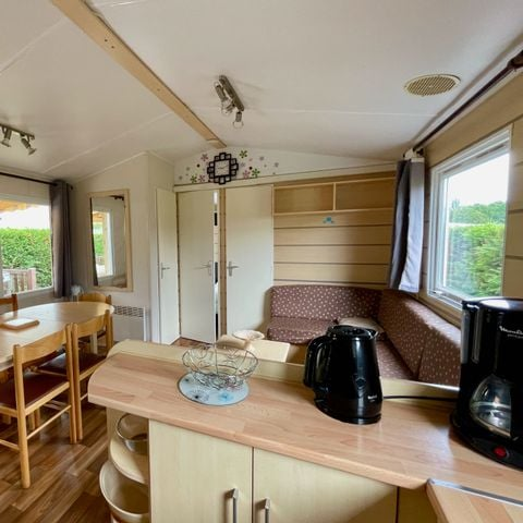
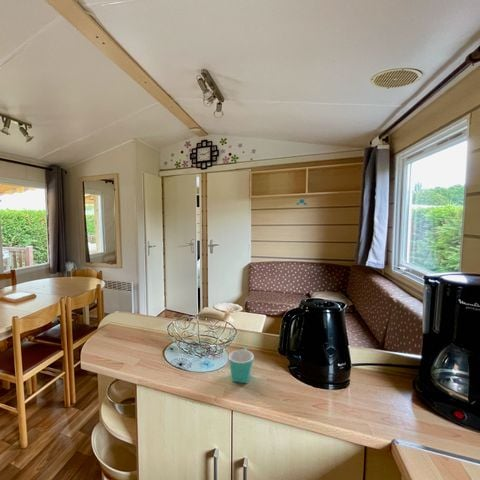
+ mug [227,347,255,384]
